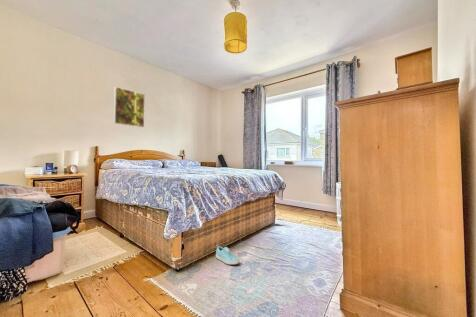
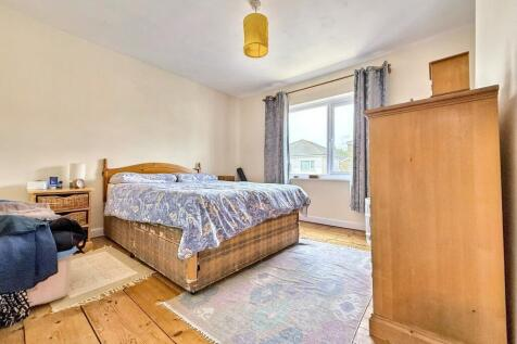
- sneaker [215,245,241,265]
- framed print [113,86,146,128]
